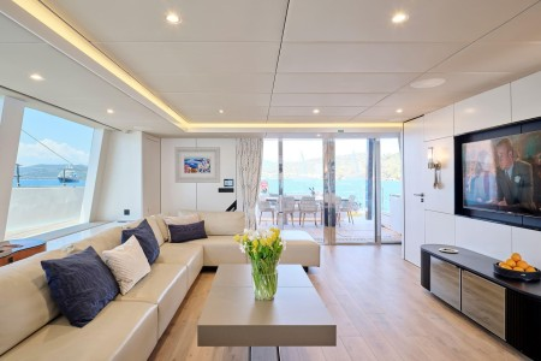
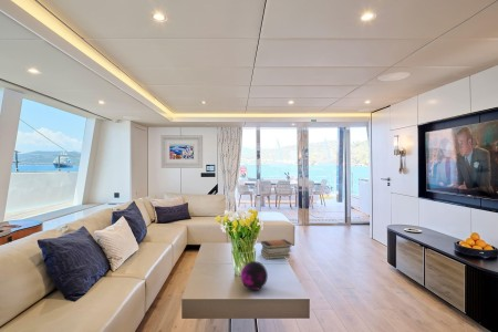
+ decorative orb [240,260,269,291]
+ book stack [260,239,293,260]
